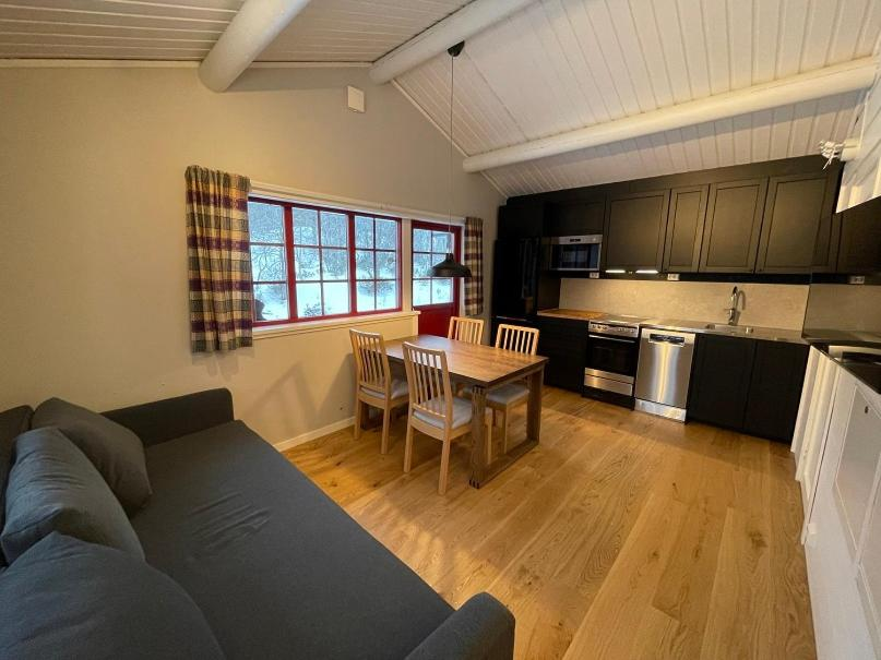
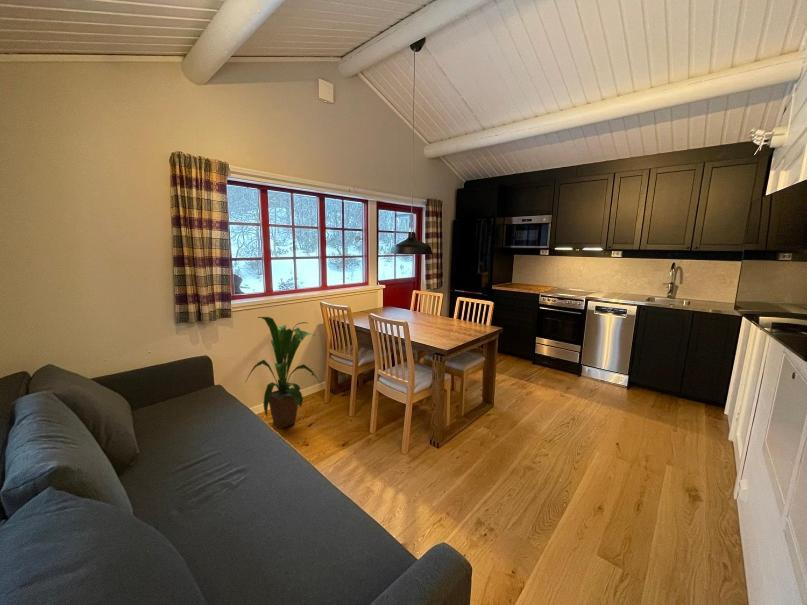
+ house plant [244,316,327,429]
